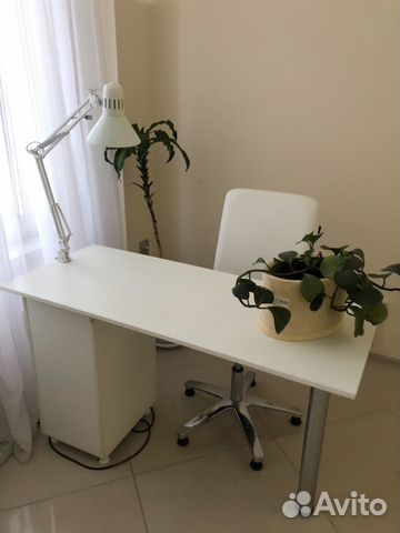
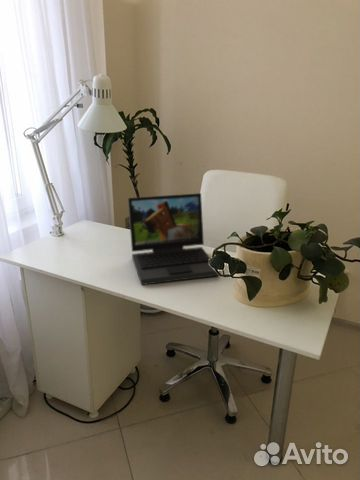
+ laptop [127,192,221,286]
